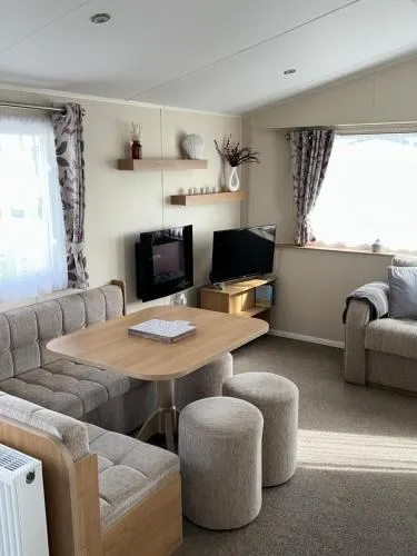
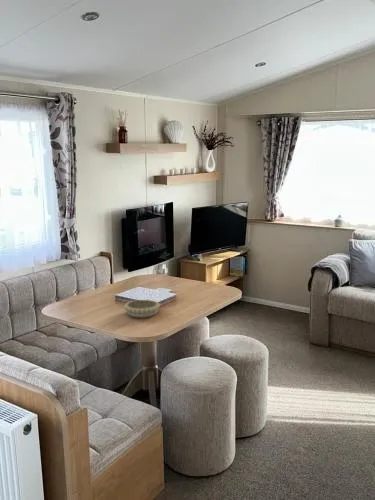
+ decorative bowl [123,299,161,318]
